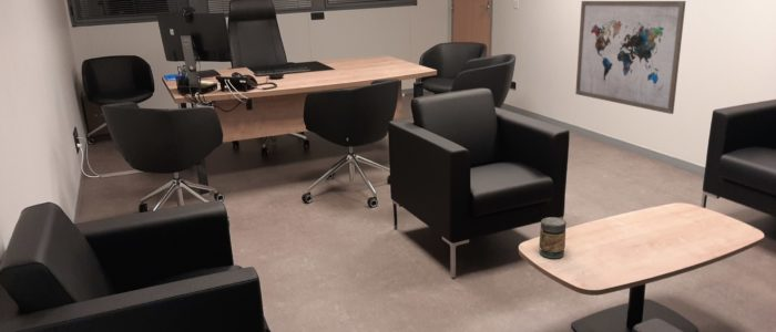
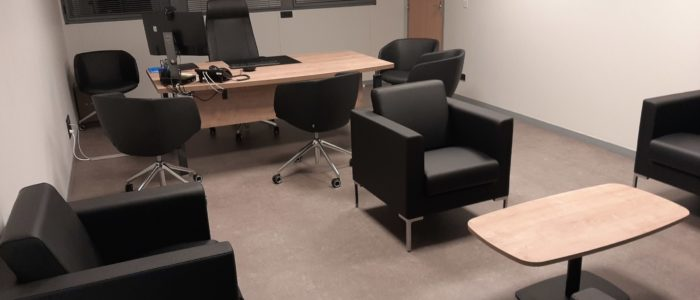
- jar [538,216,568,259]
- wall art [574,0,687,115]
